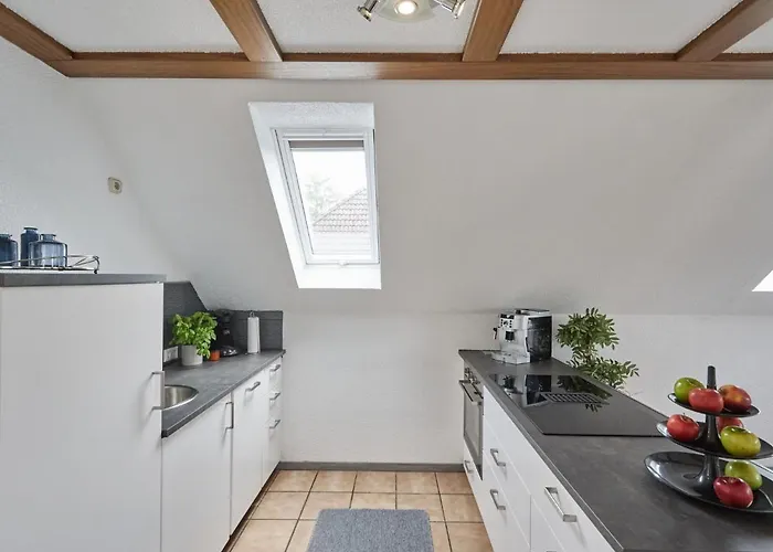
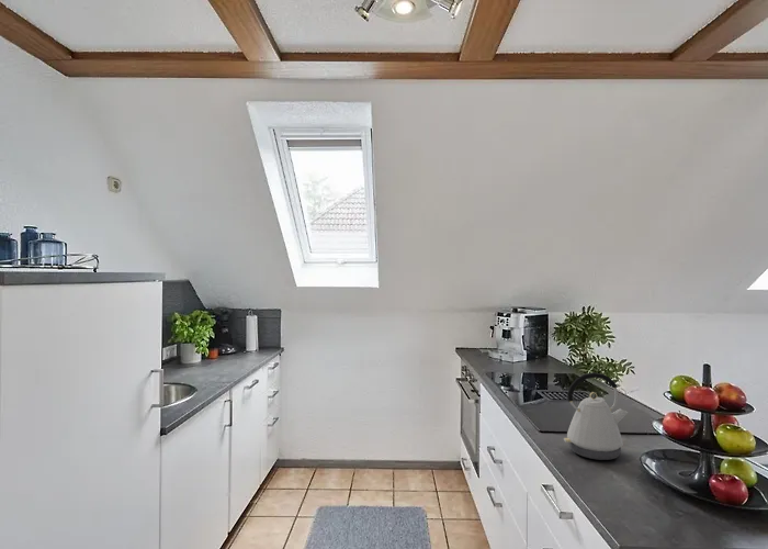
+ kettle [563,371,629,461]
